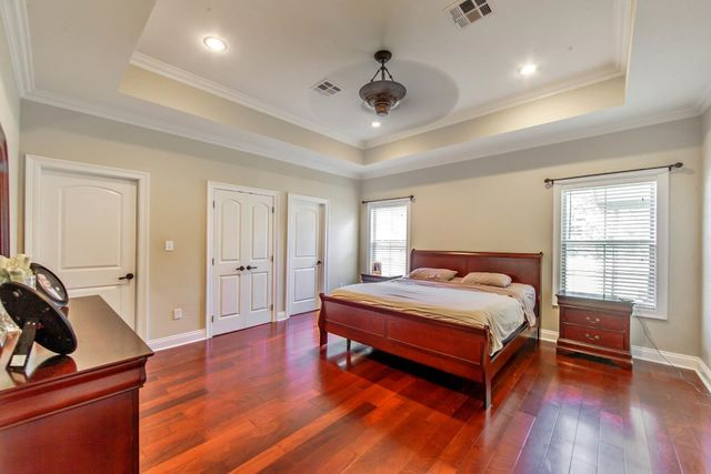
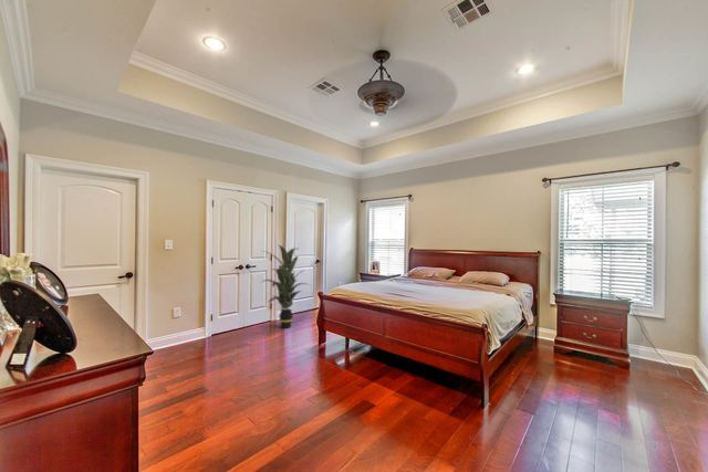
+ indoor plant [259,243,311,329]
